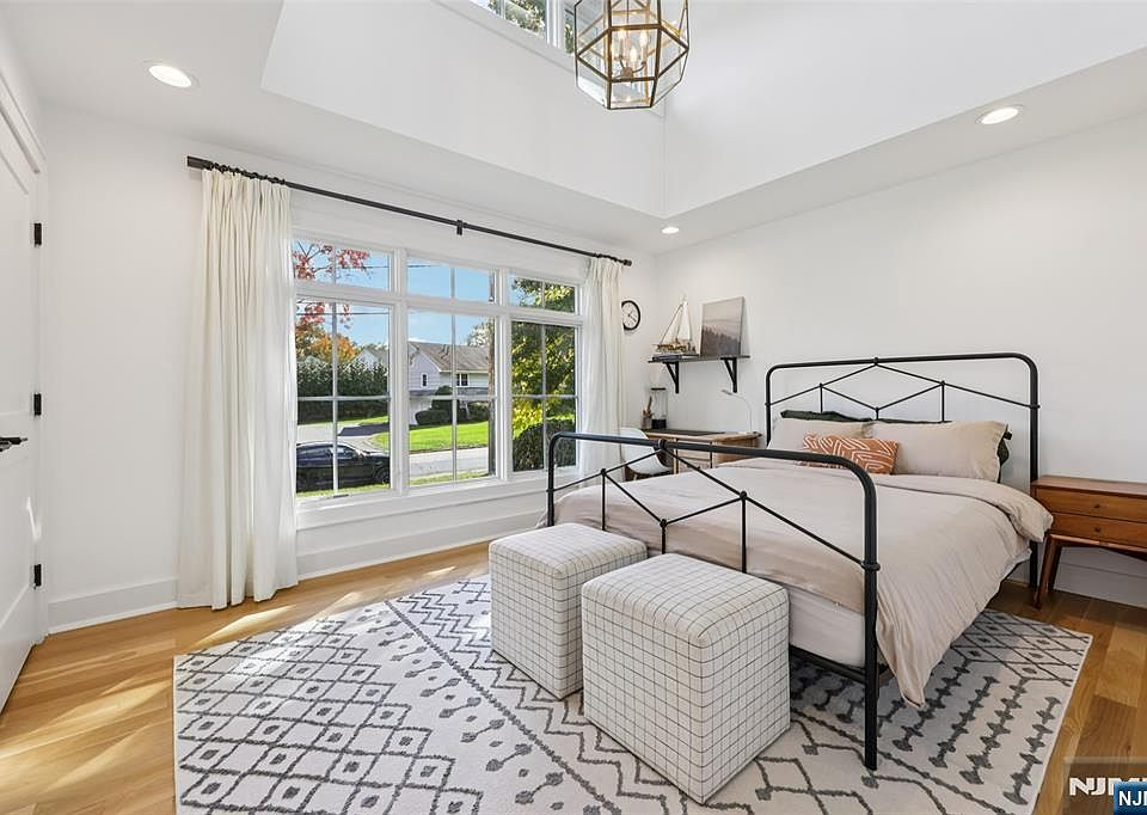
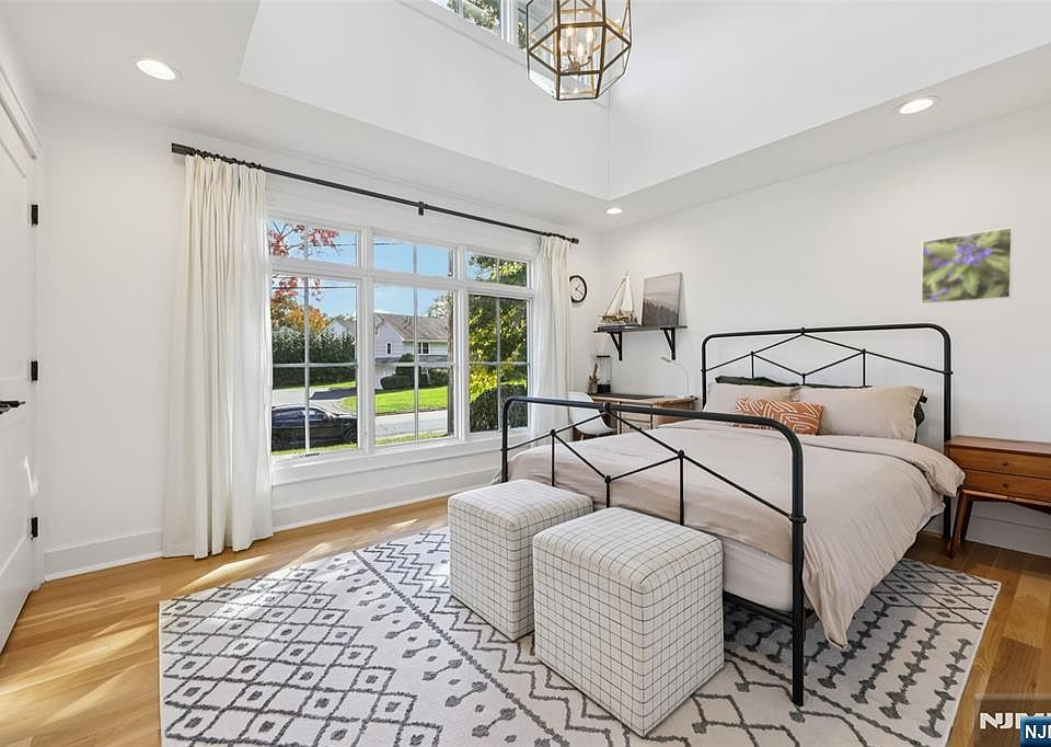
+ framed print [920,226,1014,306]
